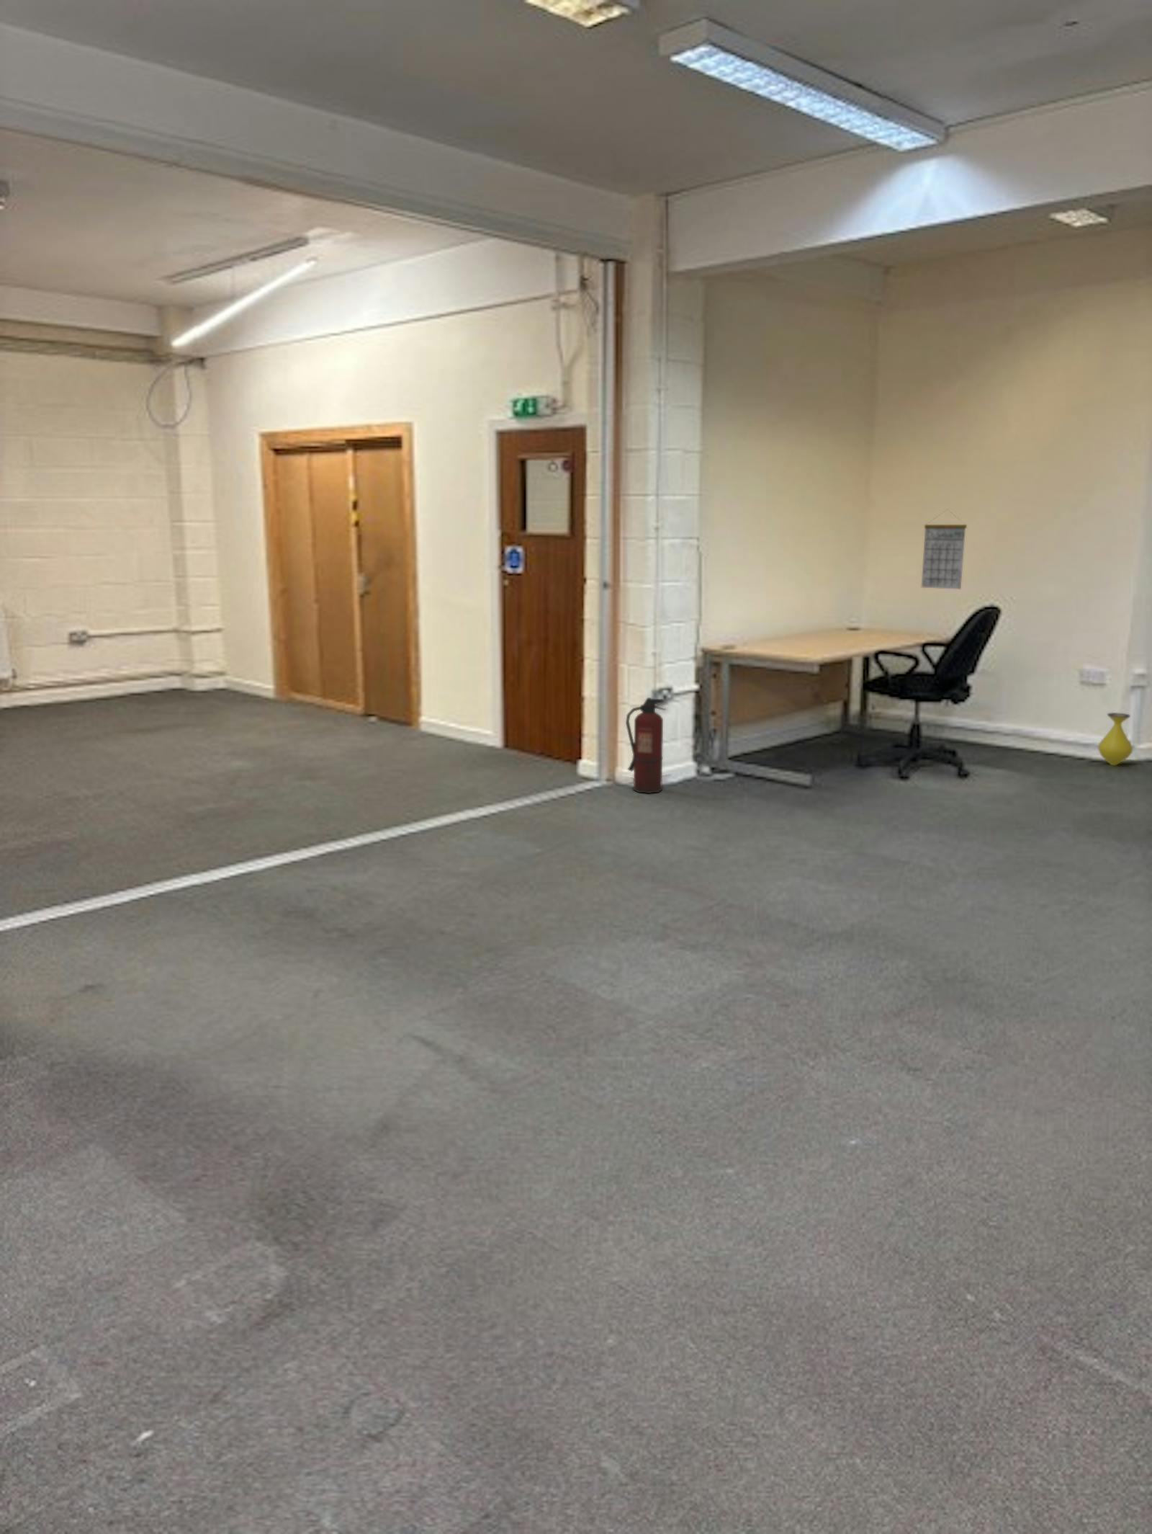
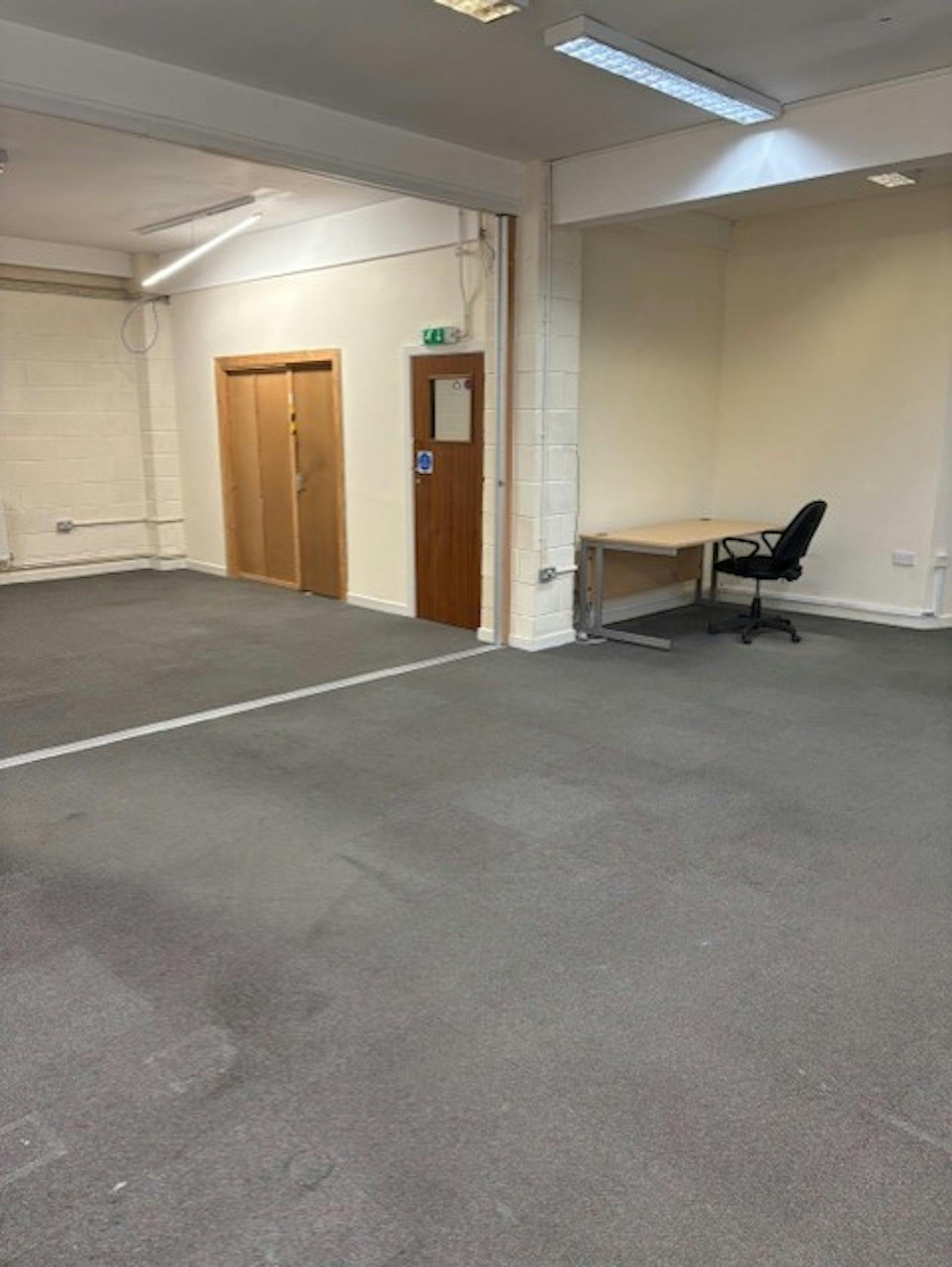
- fire extinguisher [624,696,667,794]
- calendar [921,510,968,590]
- vase [1098,712,1134,766]
